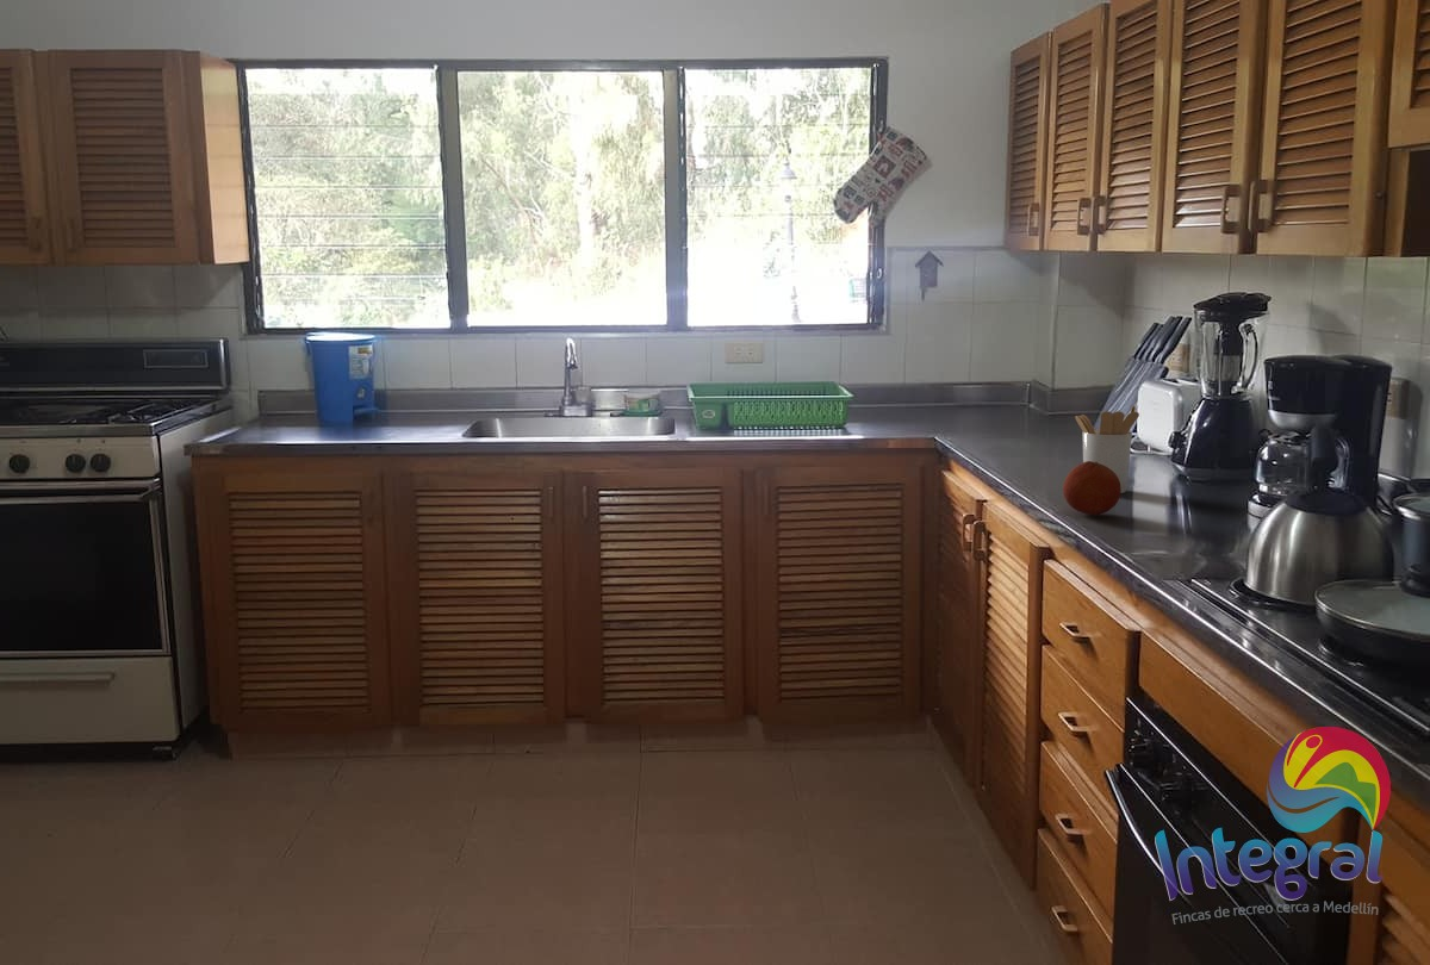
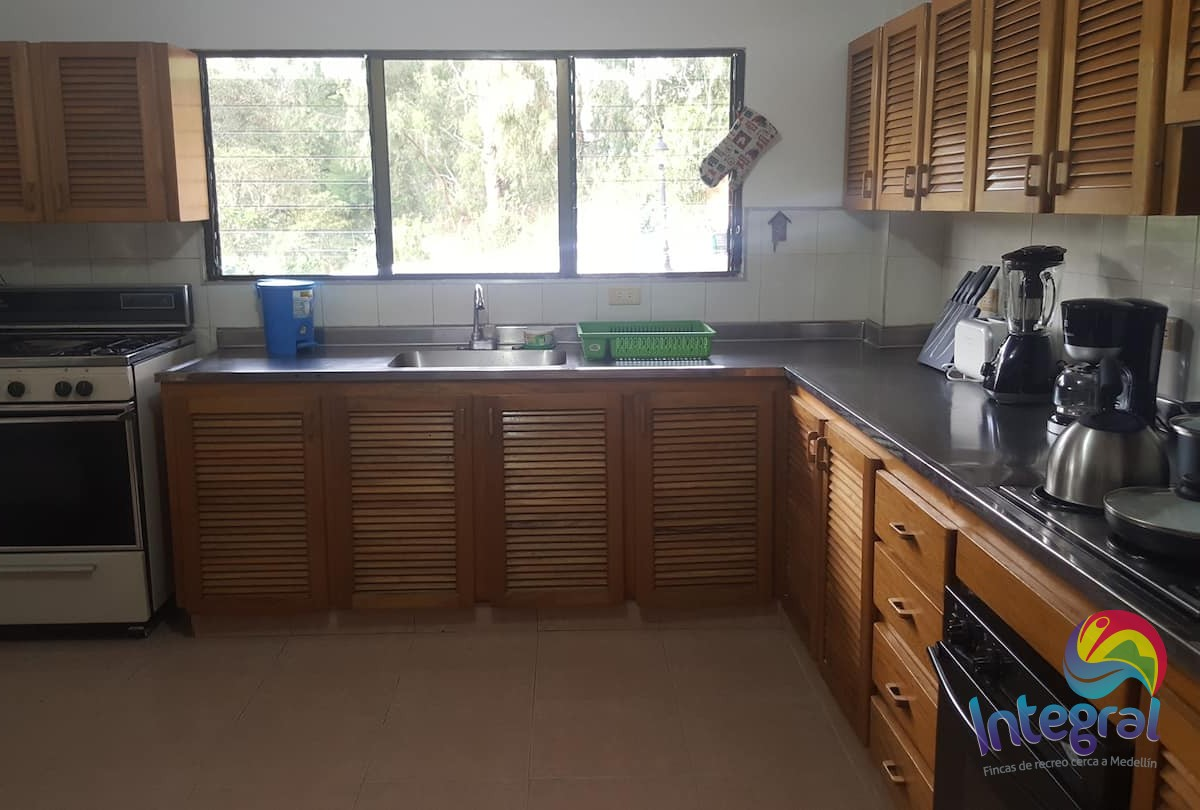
- fruit [1062,461,1121,516]
- utensil holder [1074,403,1140,494]
